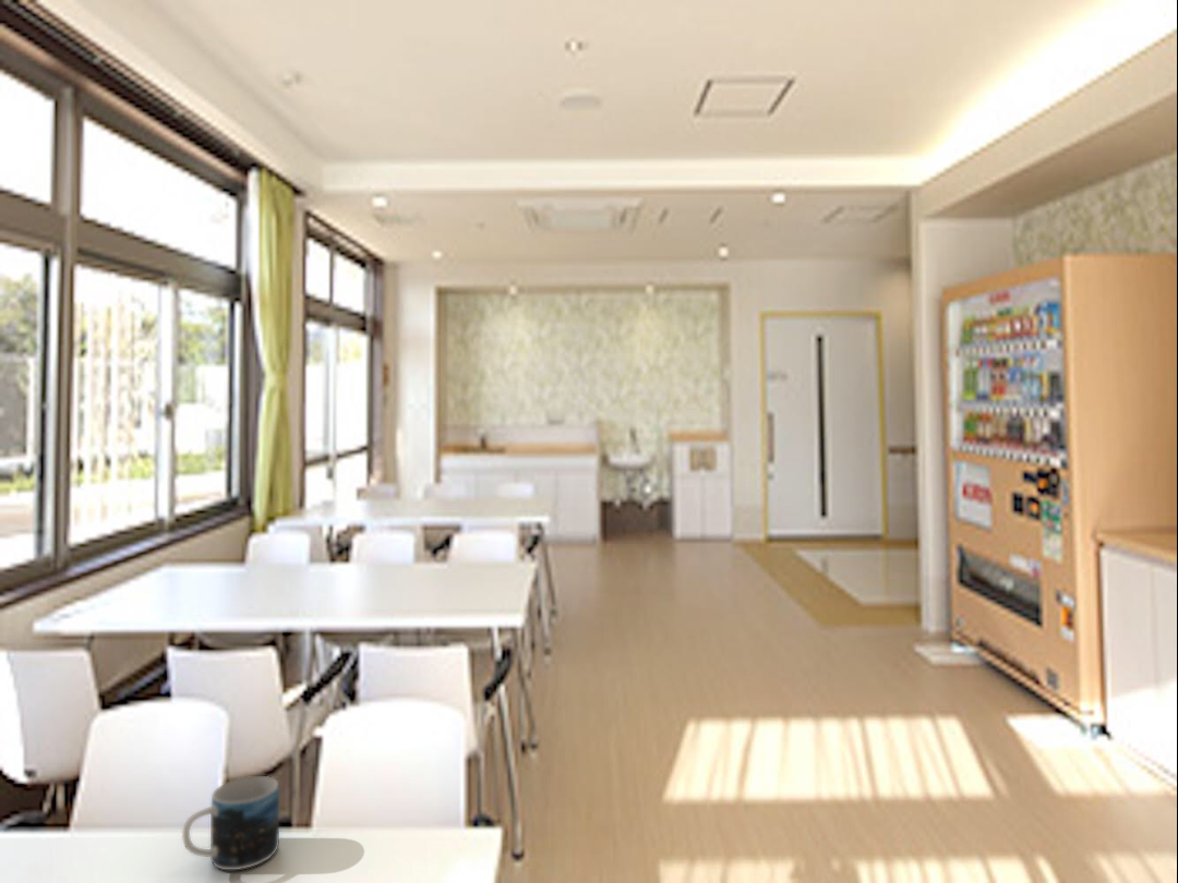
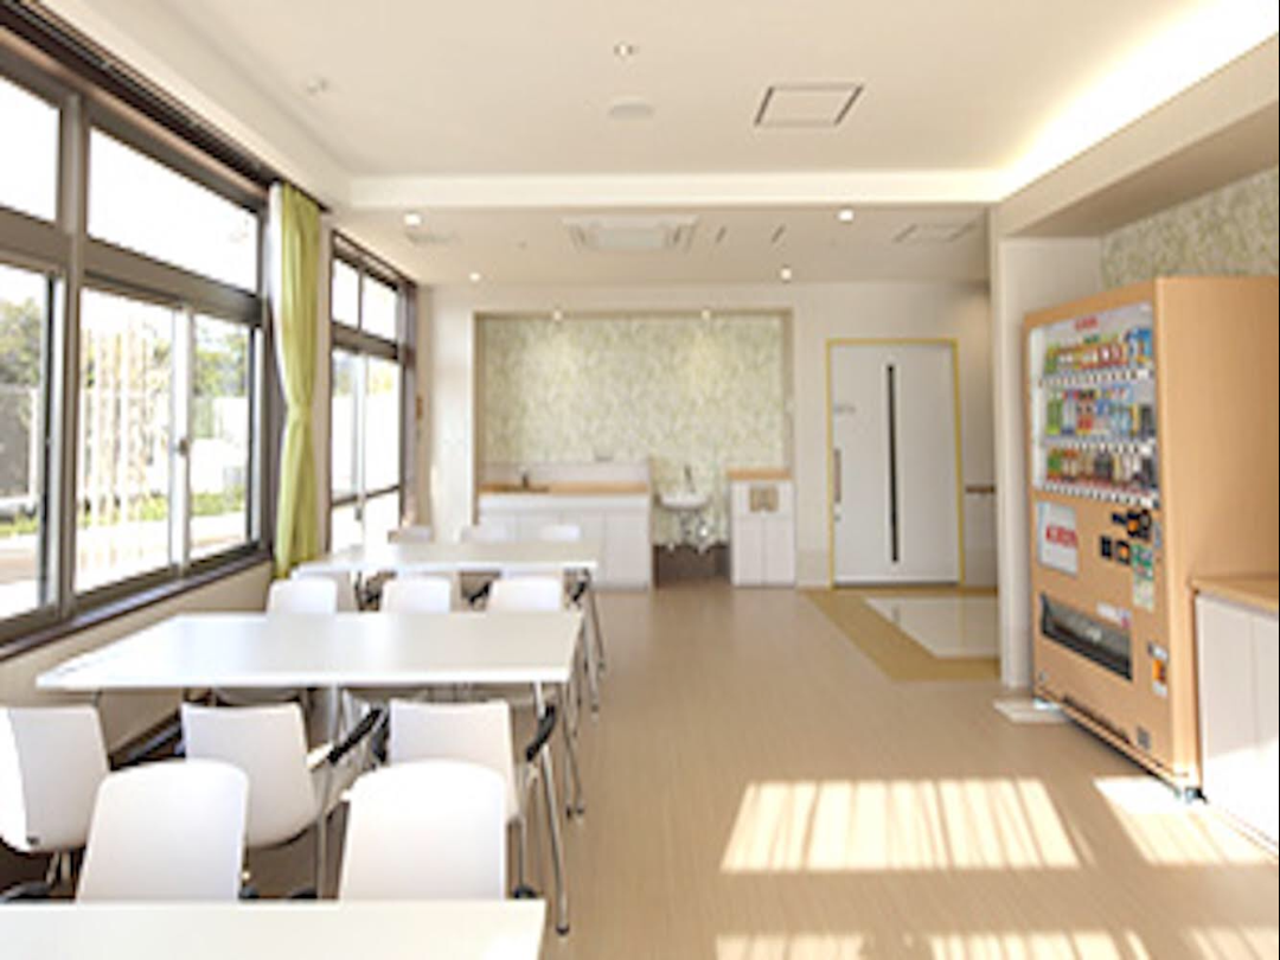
- mug [181,775,280,871]
